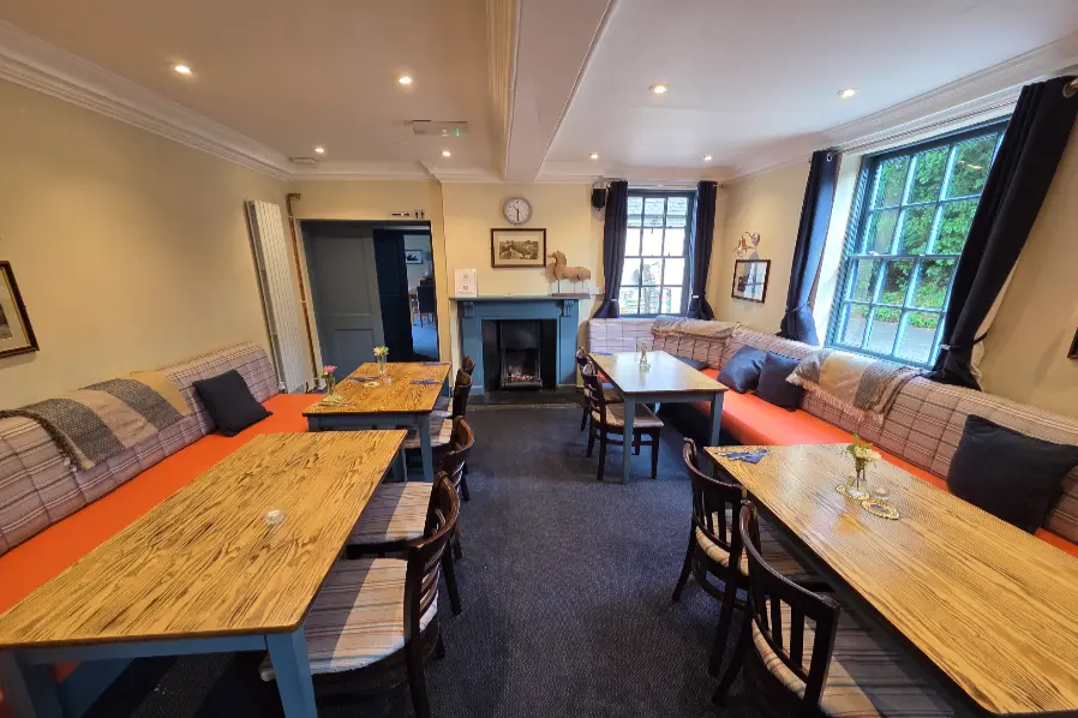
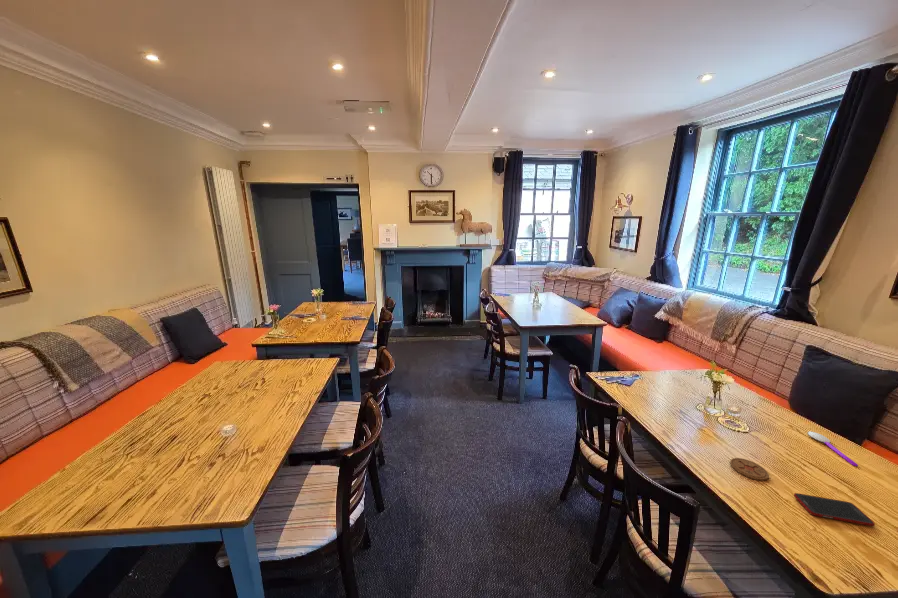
+ coaster [729,457,770,481]
+ spoon [807,431,859,467]
+ cell phone [793,492,876,527]
